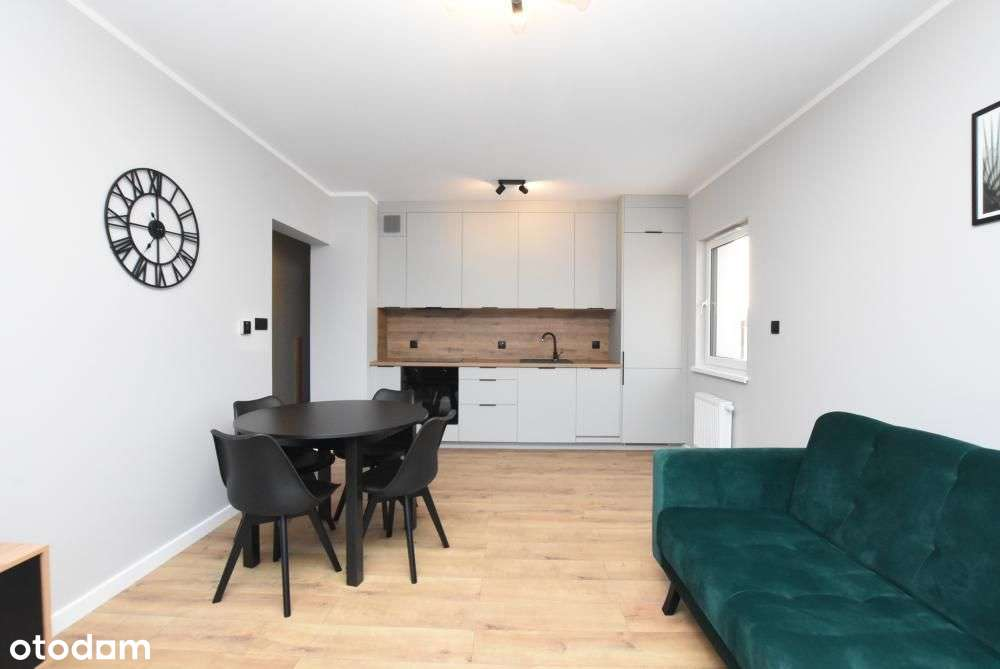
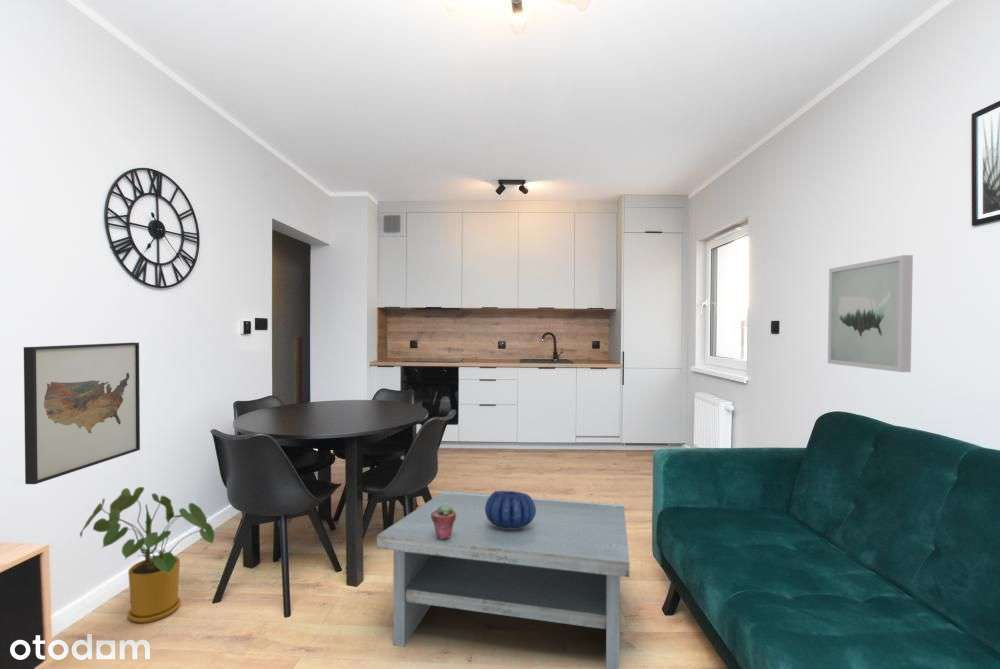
+ house plant [79,486,215,624]
+ wall art [827,254,914,373]
+ potted succulent [431,503,456,539]
+ wall art [23,342,141,485]
+ decorative bowl [485,490,536,528]
+ coffee table [376,489,630,669]
